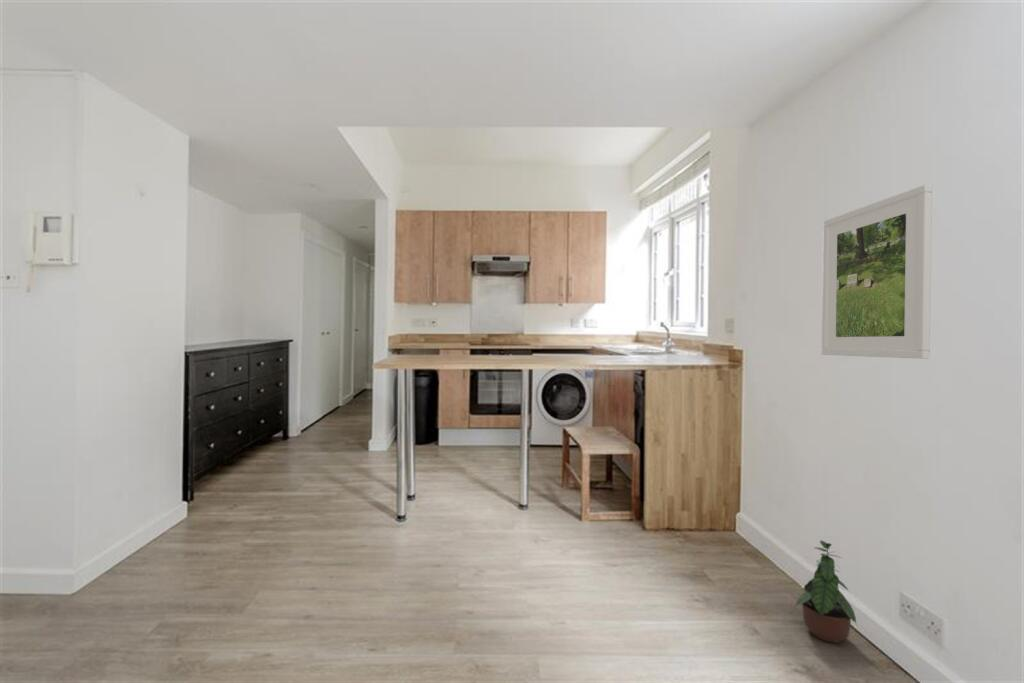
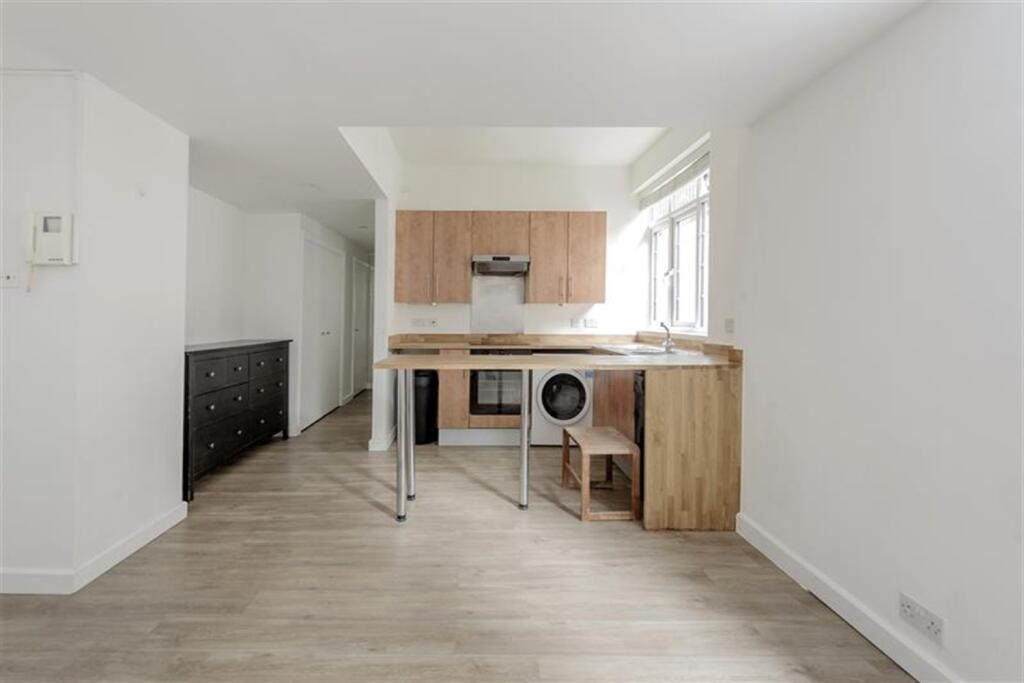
- potted plant [794,539,858,644]
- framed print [820,184,933,360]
